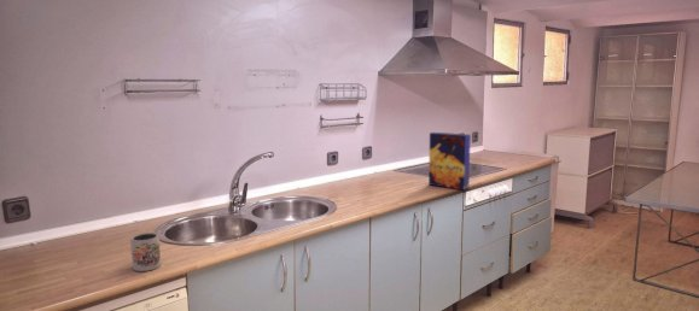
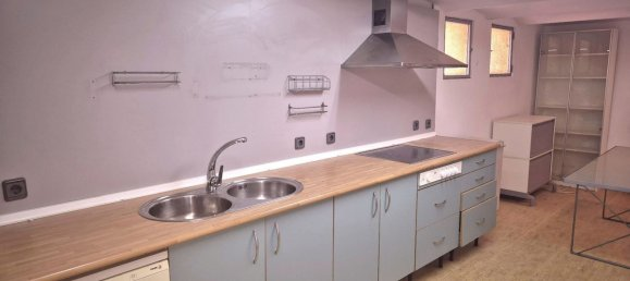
- mug [129,231,162,272]
- cereal box [427,131,472,192]
